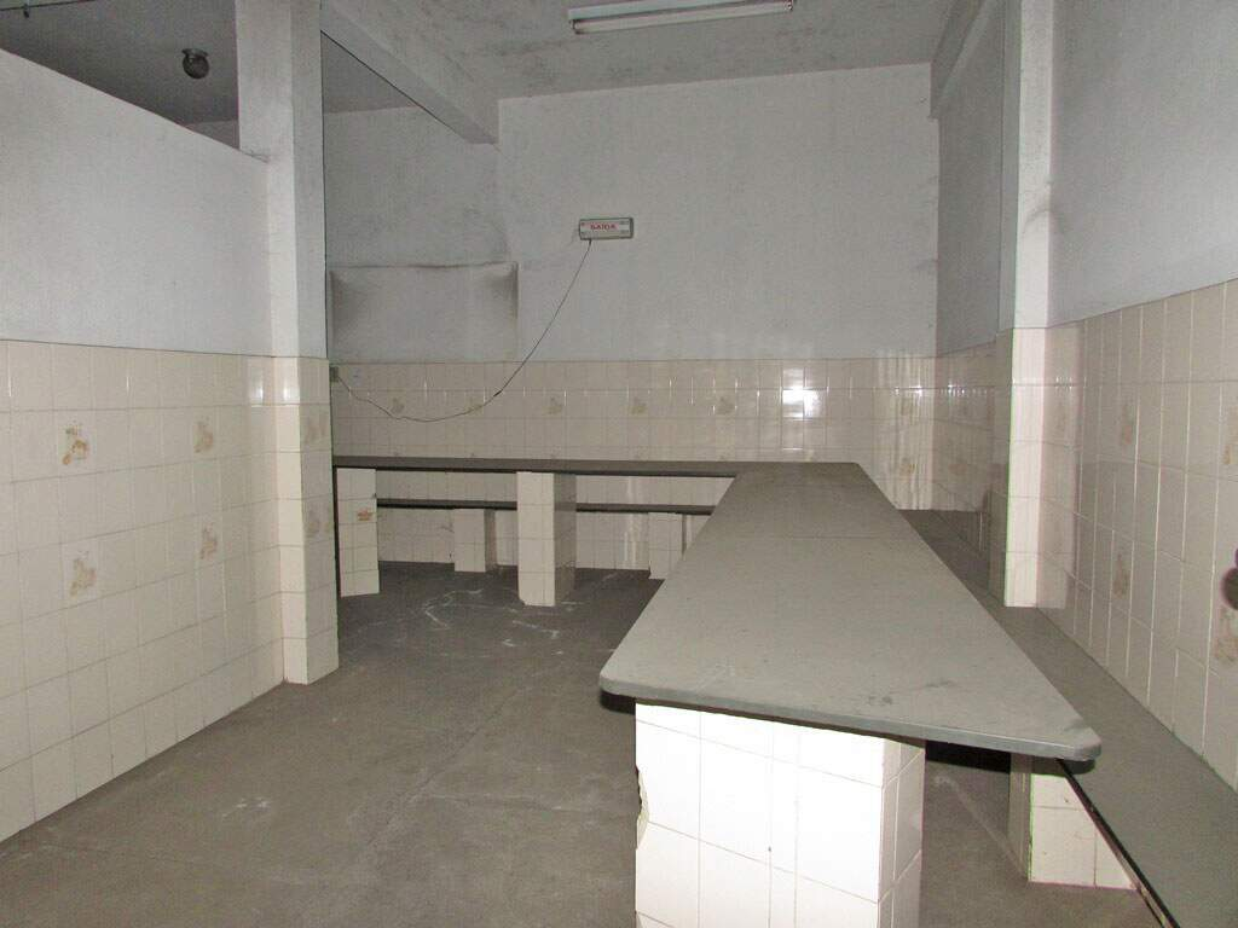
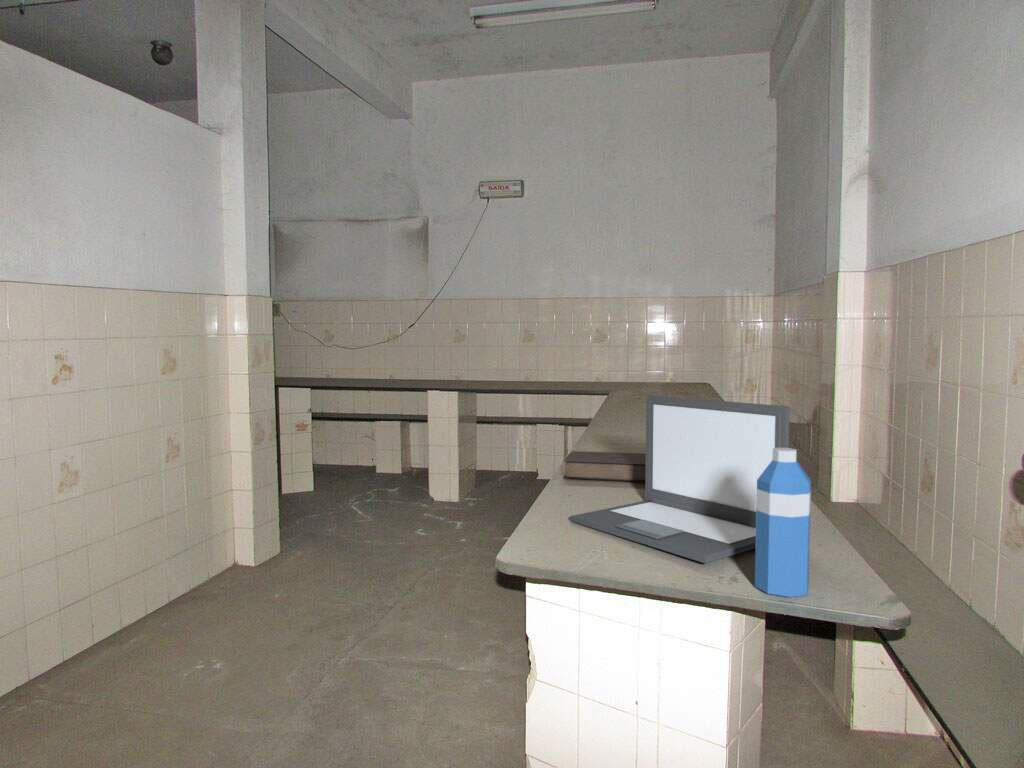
+ laptop [569,394,791,565]
+ book [562,450,646,483]
+ water bottle [754,447,812,598]
